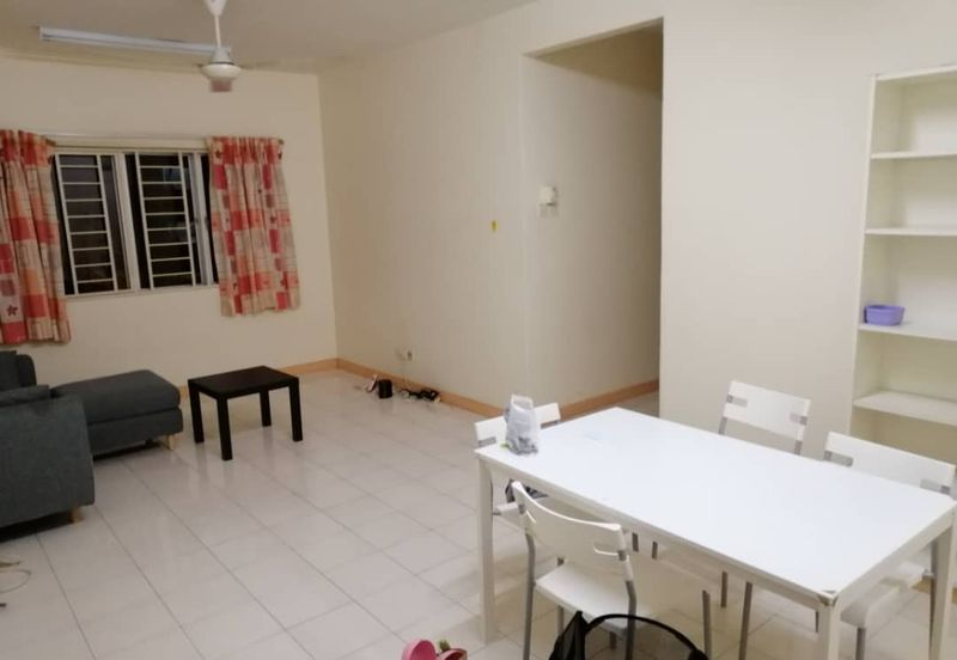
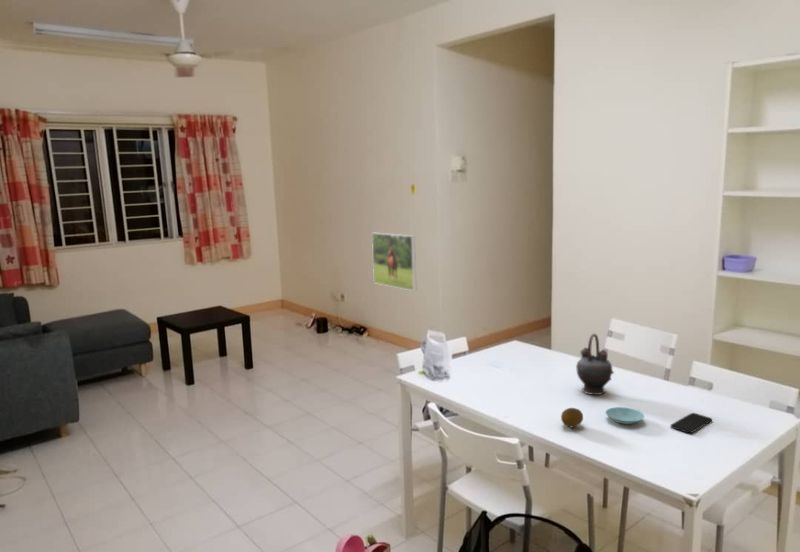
+ fruit [560,407,584,428]
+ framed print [371,232,417,292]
+ smartphone [670,412,713,434]
+ saucer [605,406,645,425]
+ teapot [575,333,615,396]
